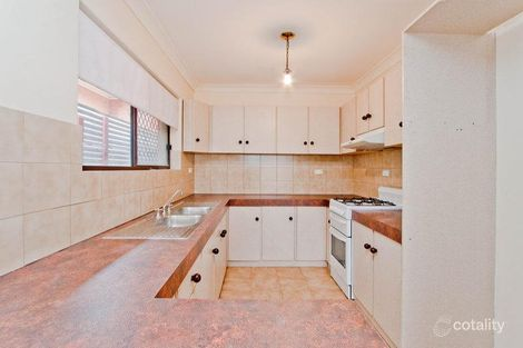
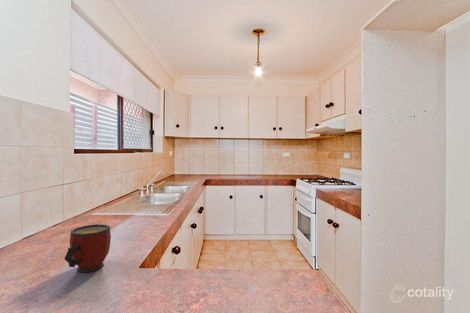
+ mug [63,223,112,273]
